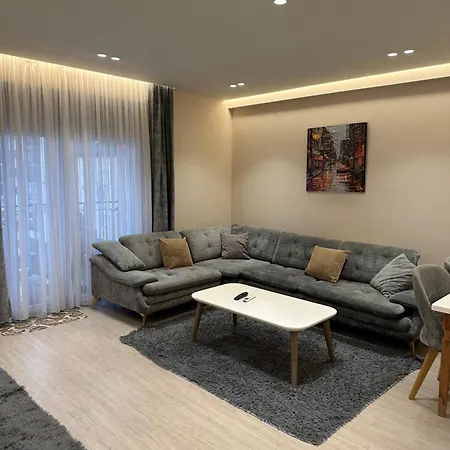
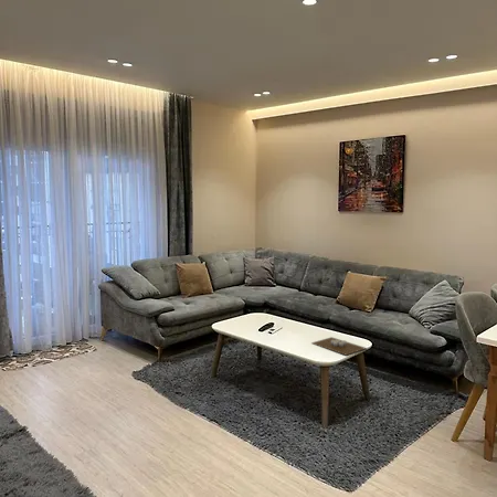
+ candle [310,336,368,357]
